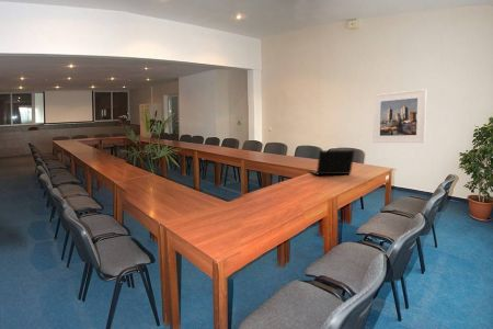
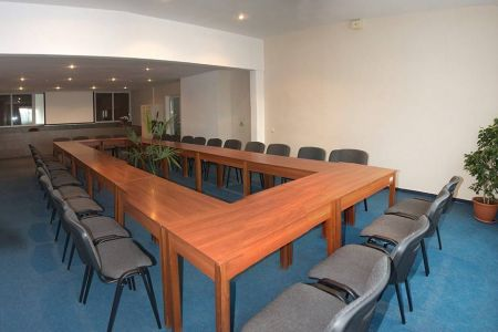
- laptop [307,149,356,175]
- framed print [371,88,427,144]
